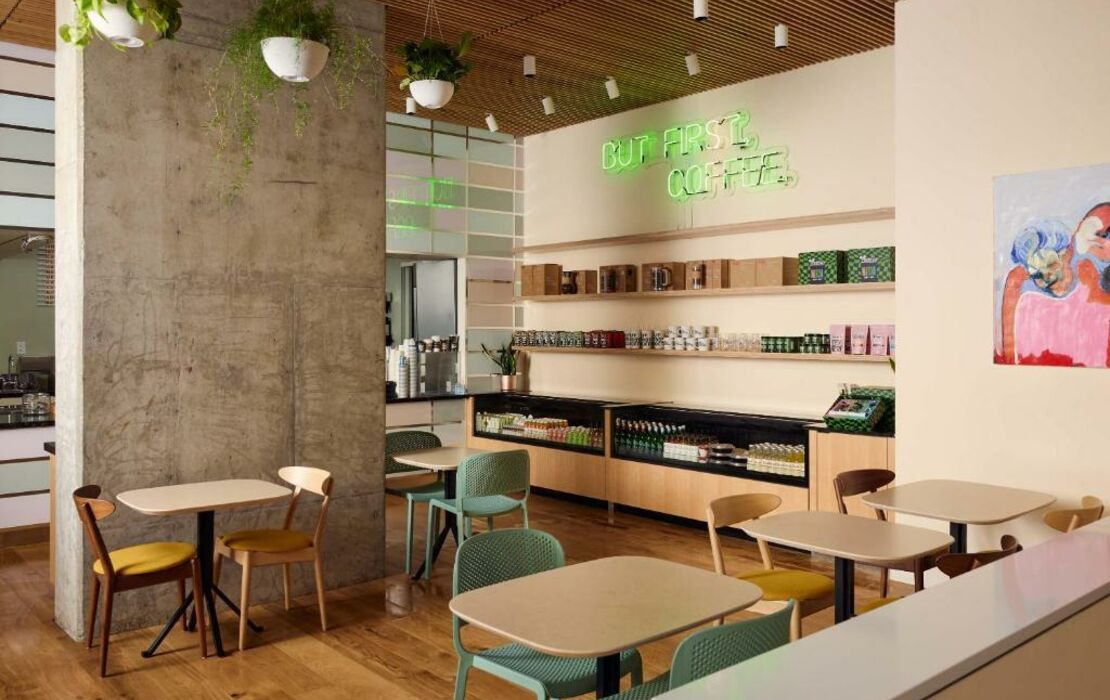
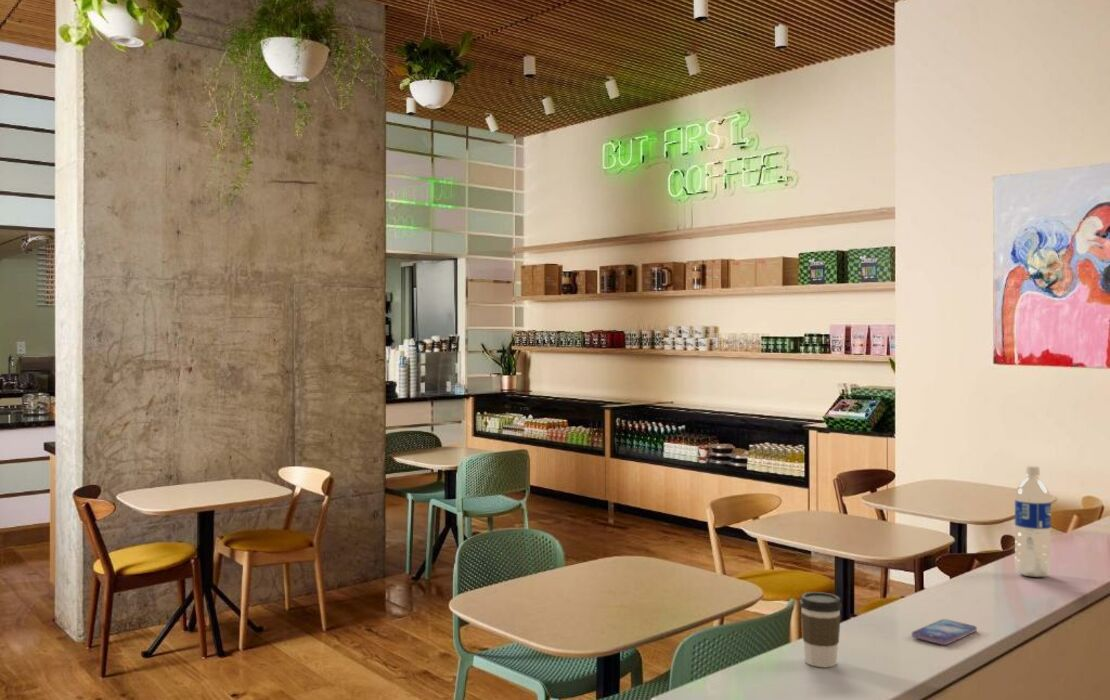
+ coffee cup [798,591,843,668]
+ smartphone [911,618,978,646]
+ water bottle [1014,465,1052,578]
